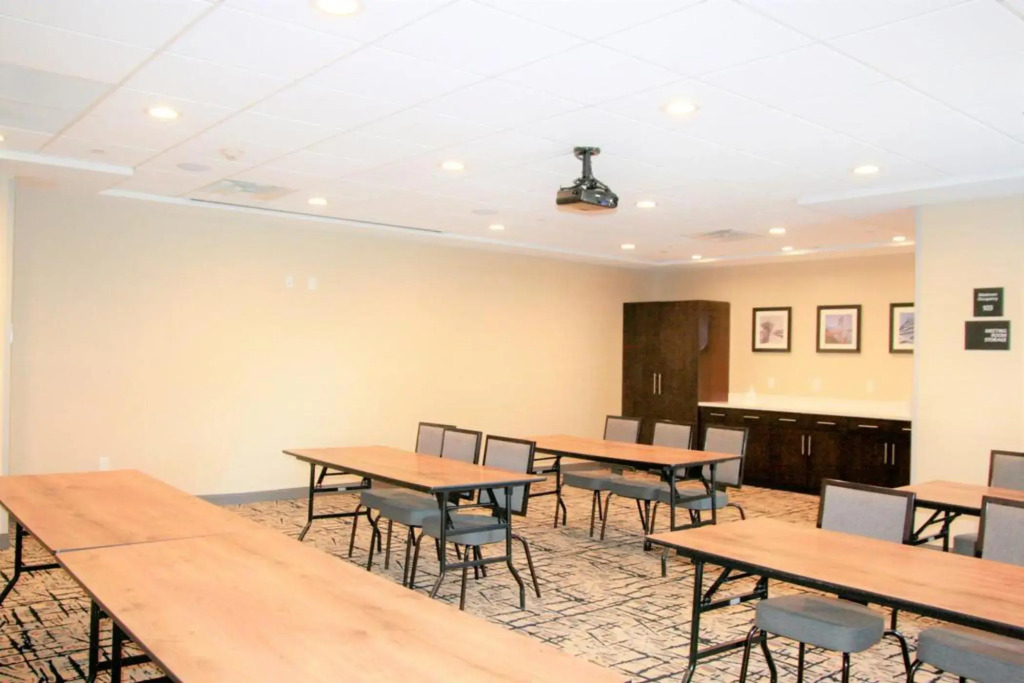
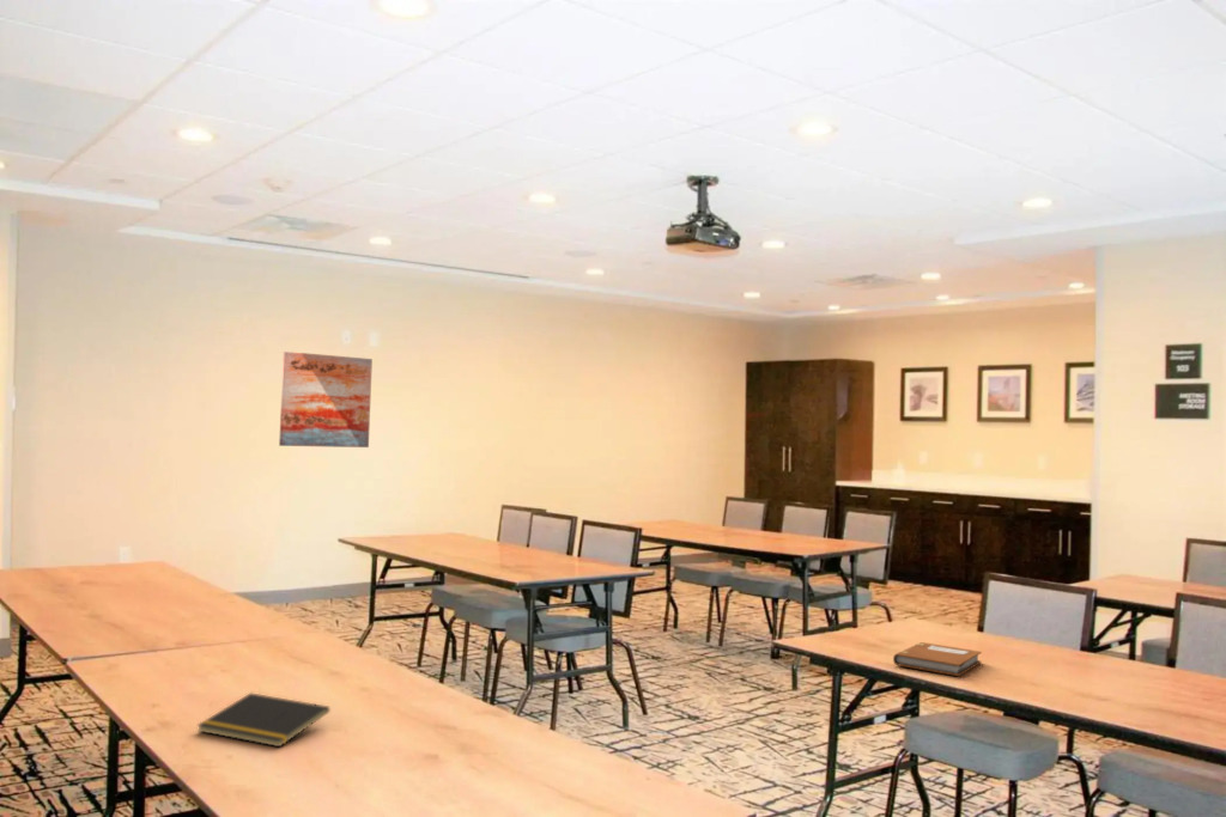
+ notepad [196,691,330,748]
+ notebook [892,641,983,677]
+ wall art [278,350,374,449]
